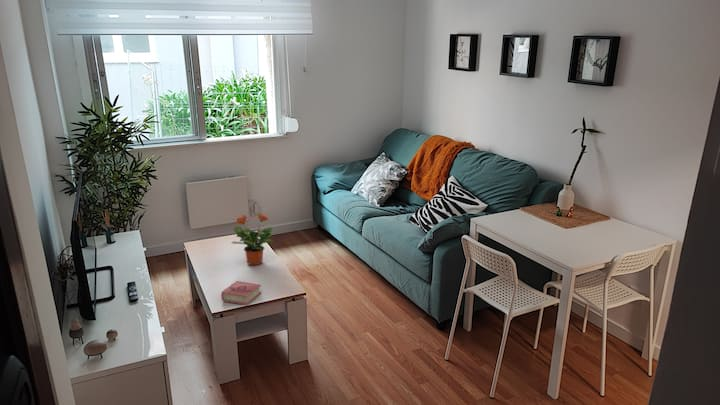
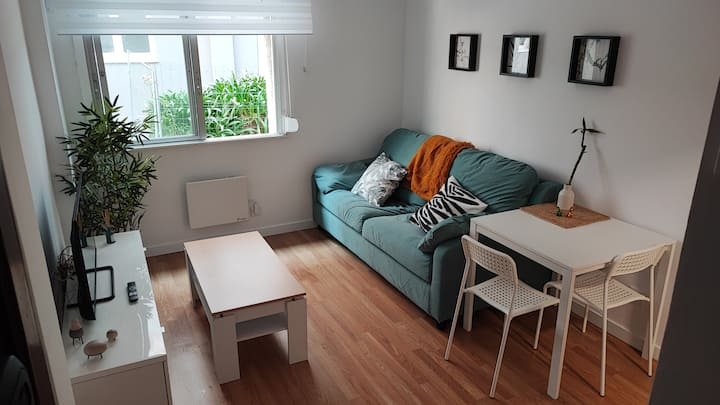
- potted plant [231,212,275,266]
- book [220,280,262,306]
